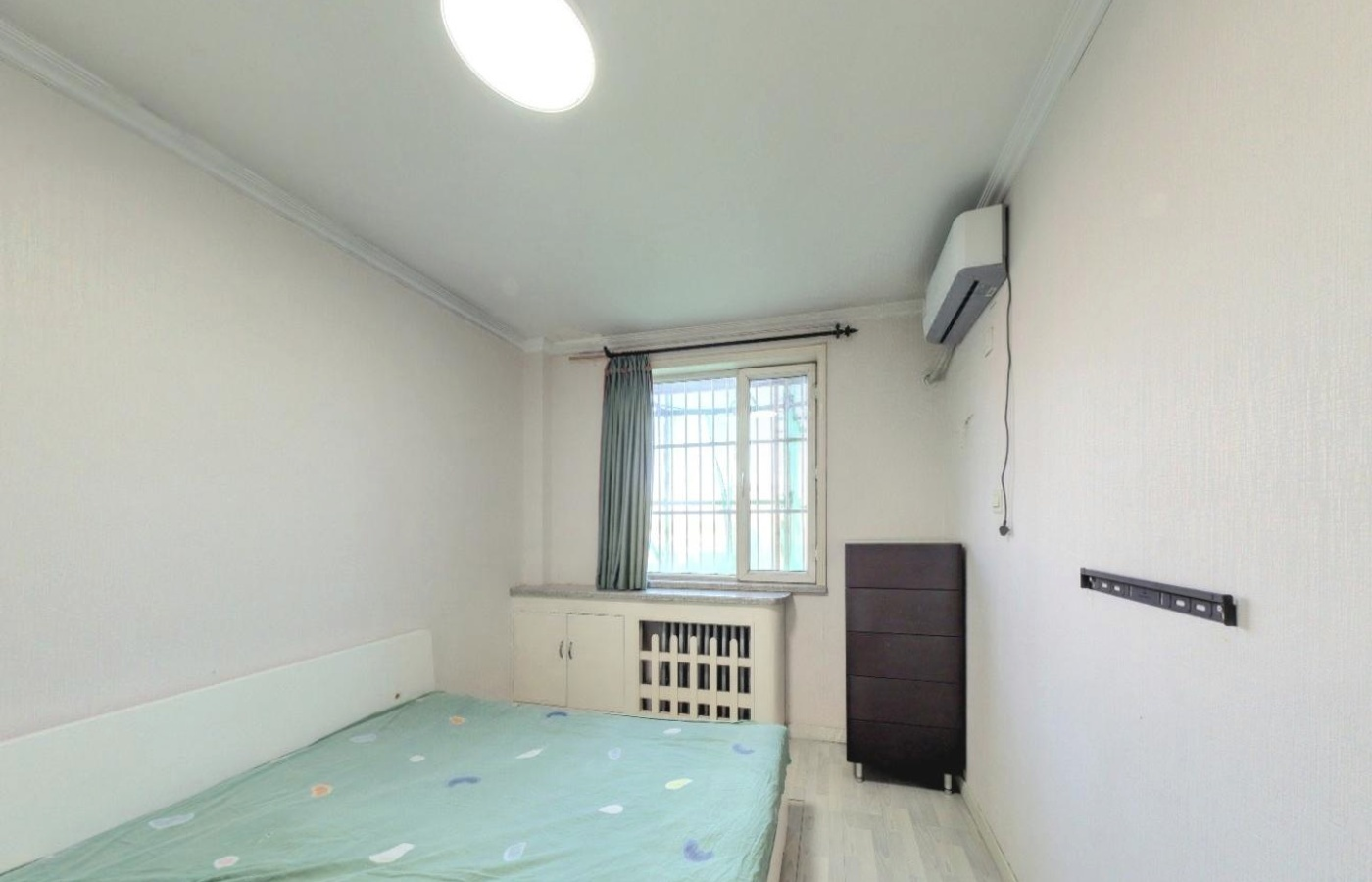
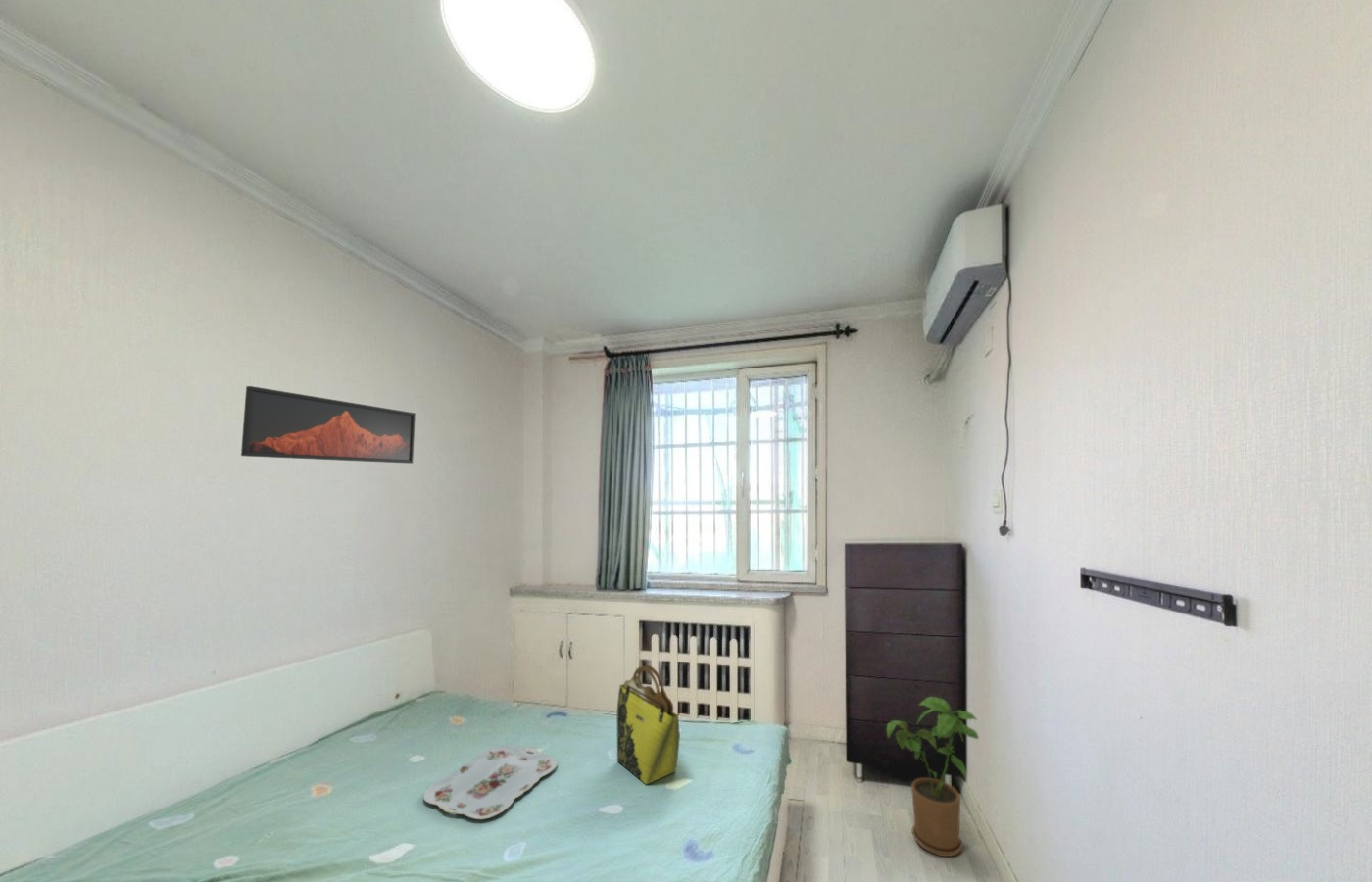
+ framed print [240,385,417,465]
+ house plant [886,696,980,858]
+ tote bag [616,664,681,786]
+ serving tray [422,744,559,820]
